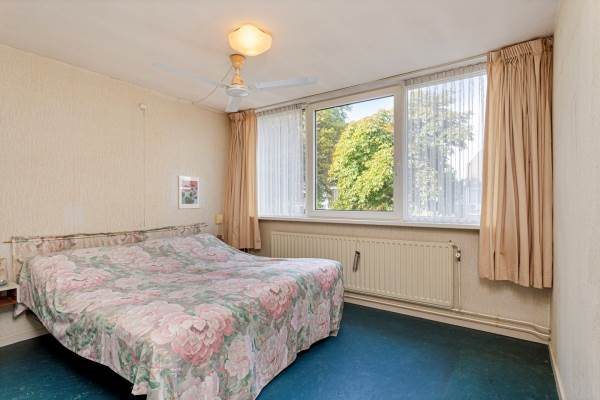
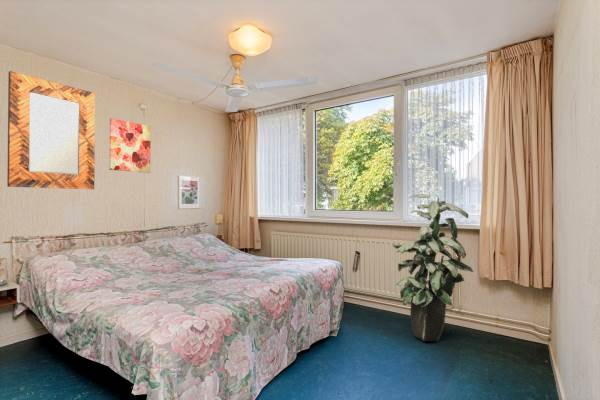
+ indoor plant [391,193,474,342]
+ wall art [108,117,152,174]
+ home mirror [6,70,96,190]
